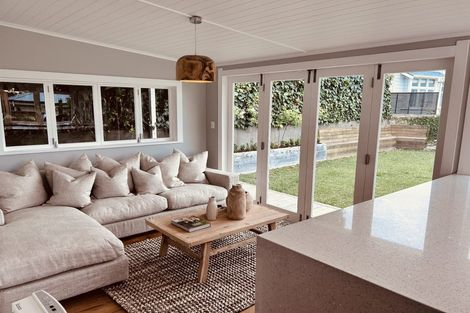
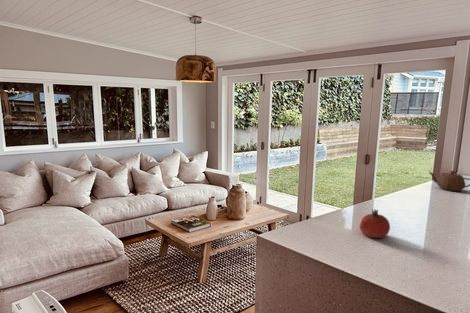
+ teapot [427,170,470,192]
+ fruit [358,208,391,239]
